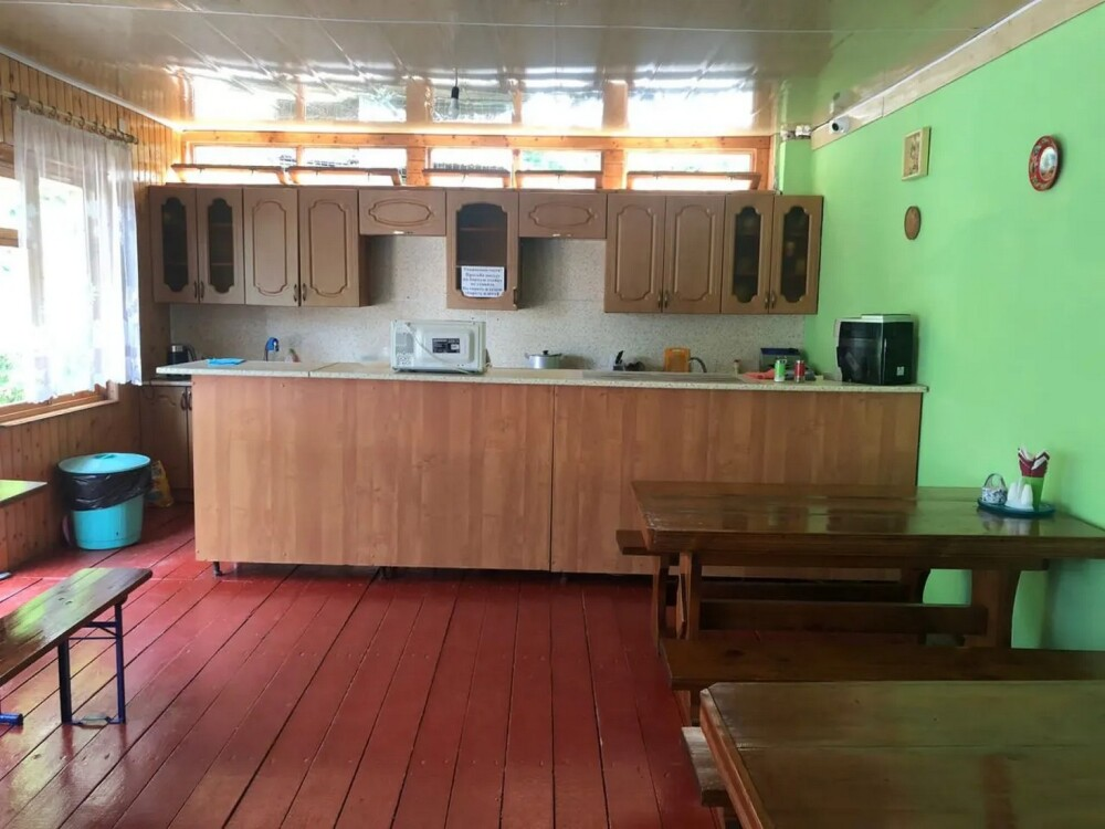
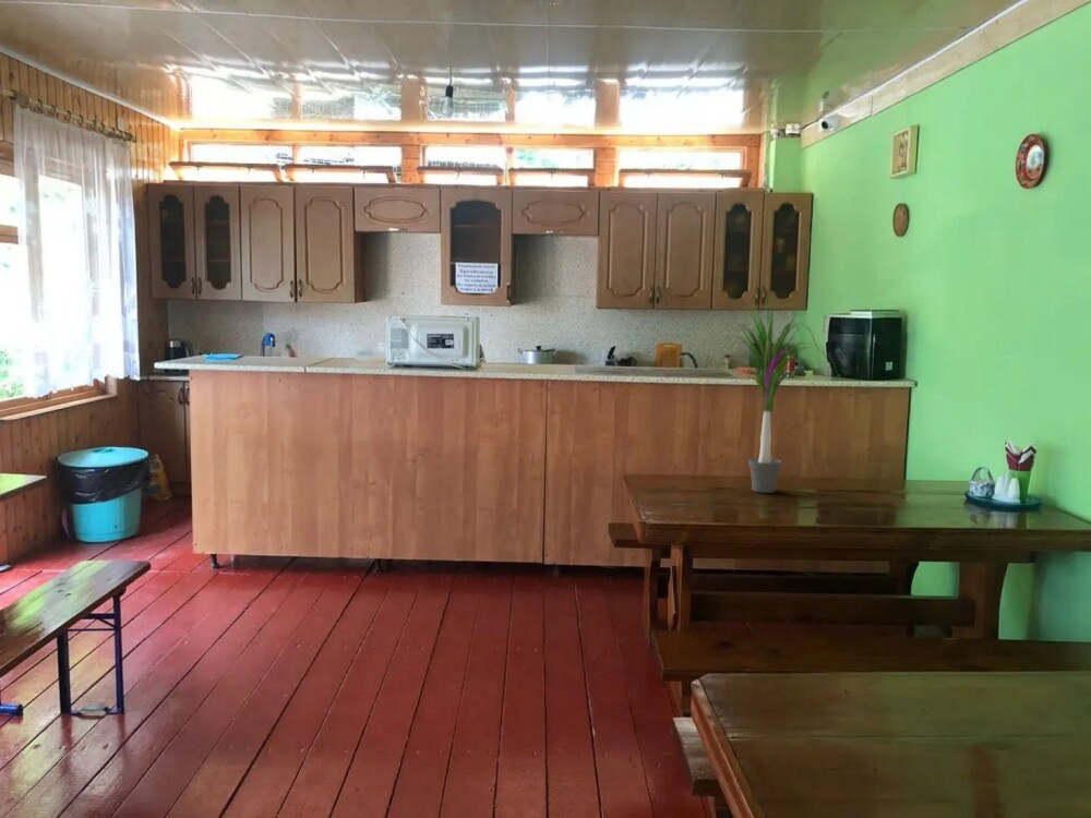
+ potted plant [702,294,841,494]
